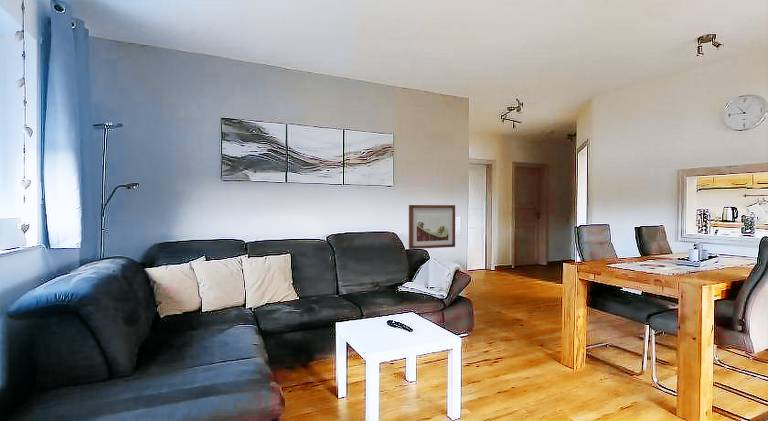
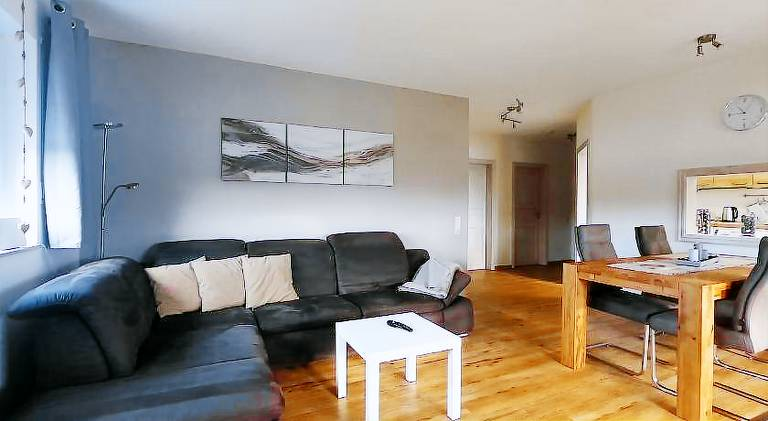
- wall art [408,204,456,250]
